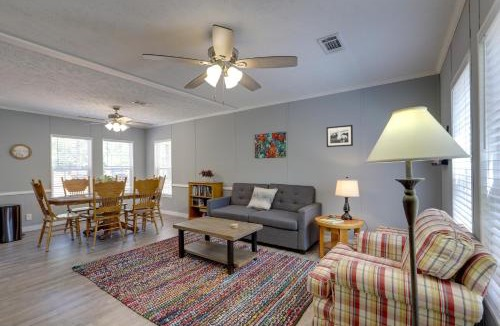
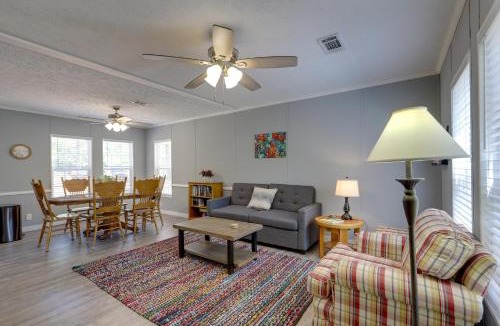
- picture frame [325,124,354,148]
